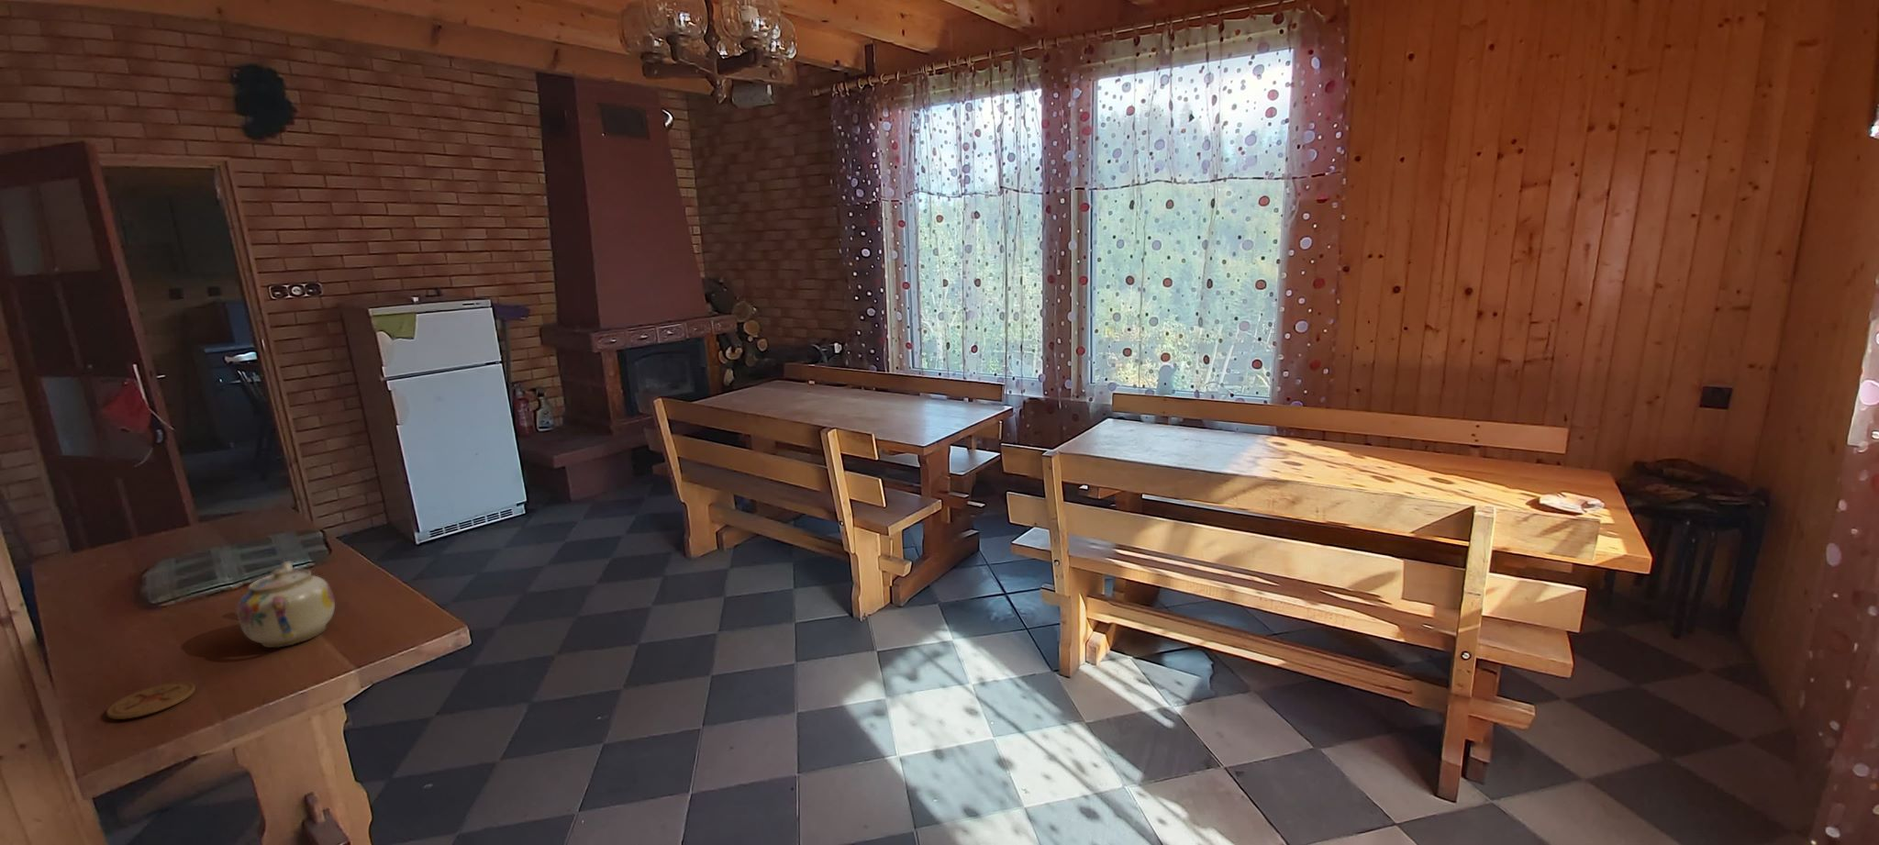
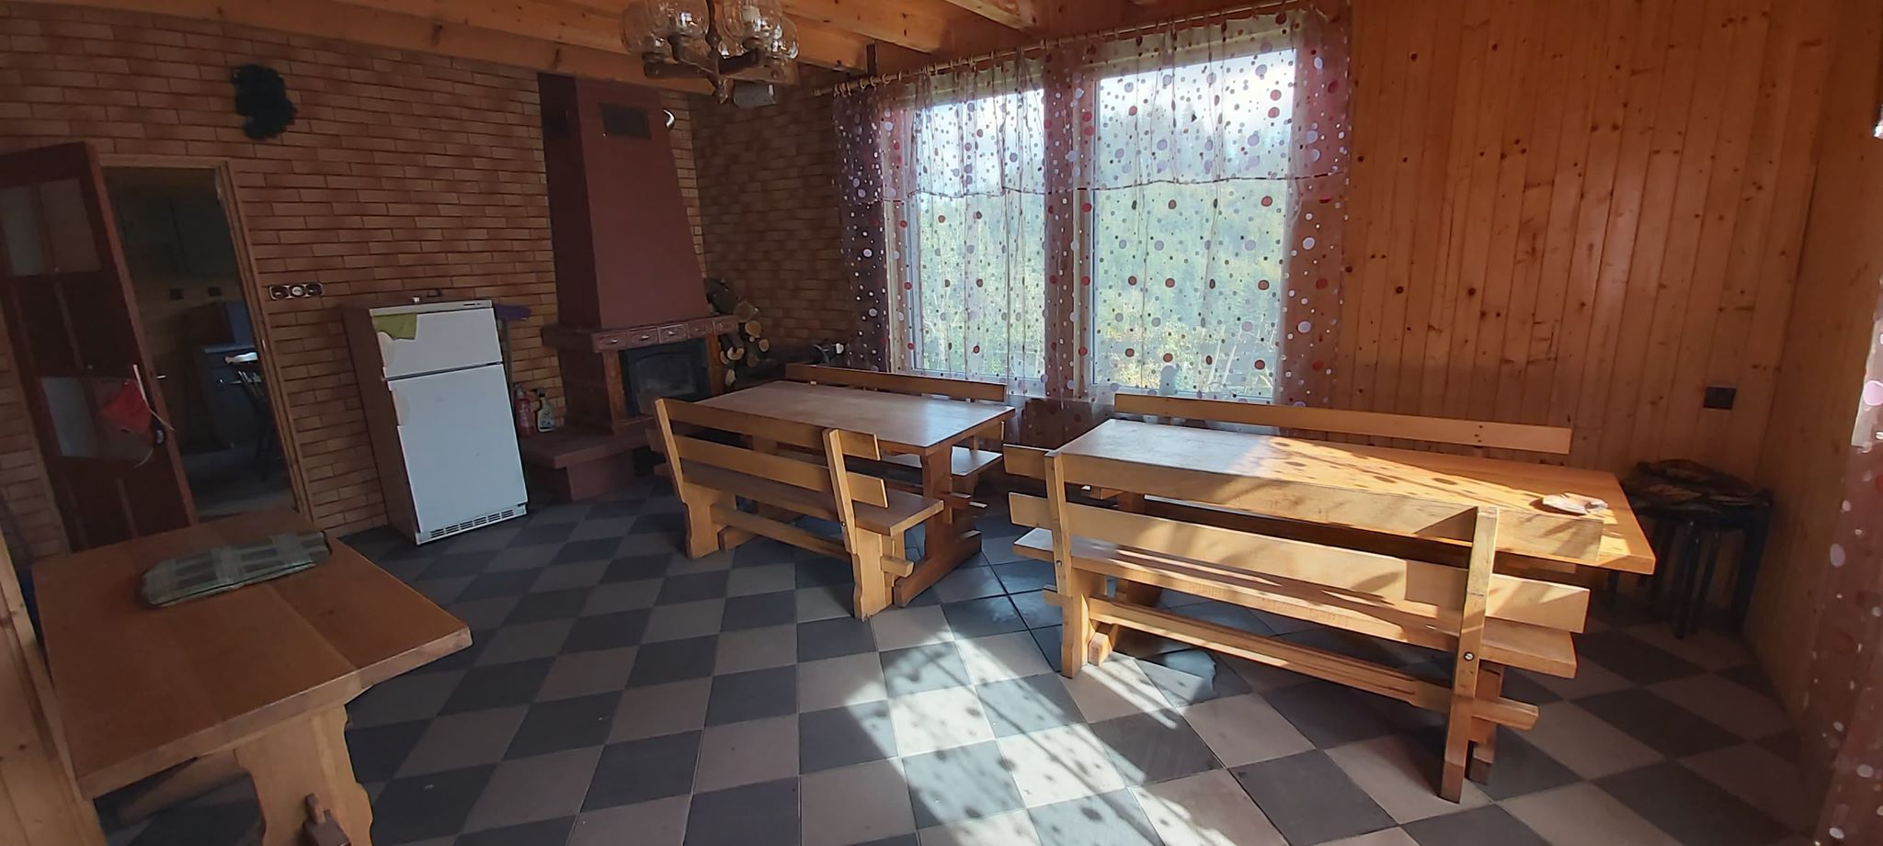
- teapot [237,561,336,648]
- coaster [105,681,197,720]
